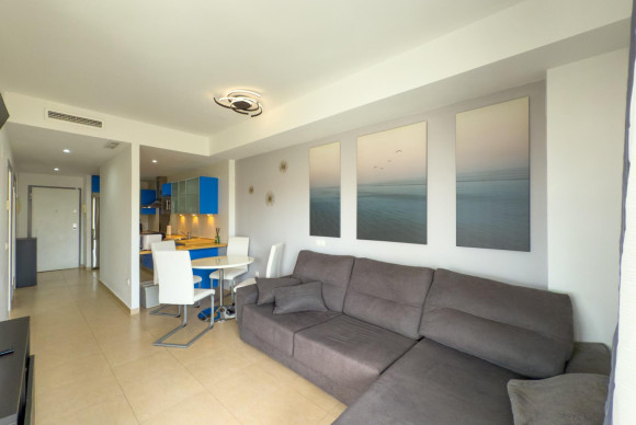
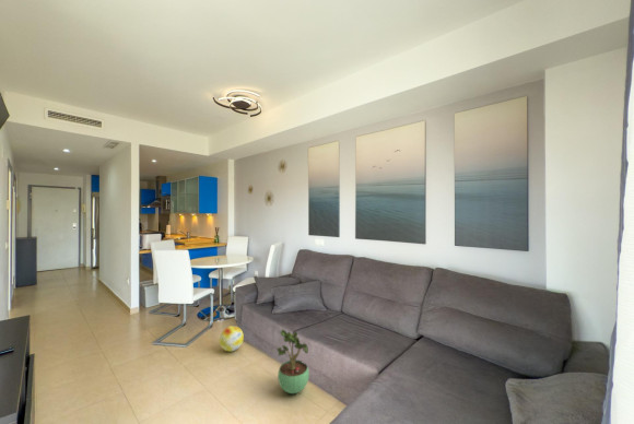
+ ball [219,325,245,353]
+ potted plant [275,329,310,394]
